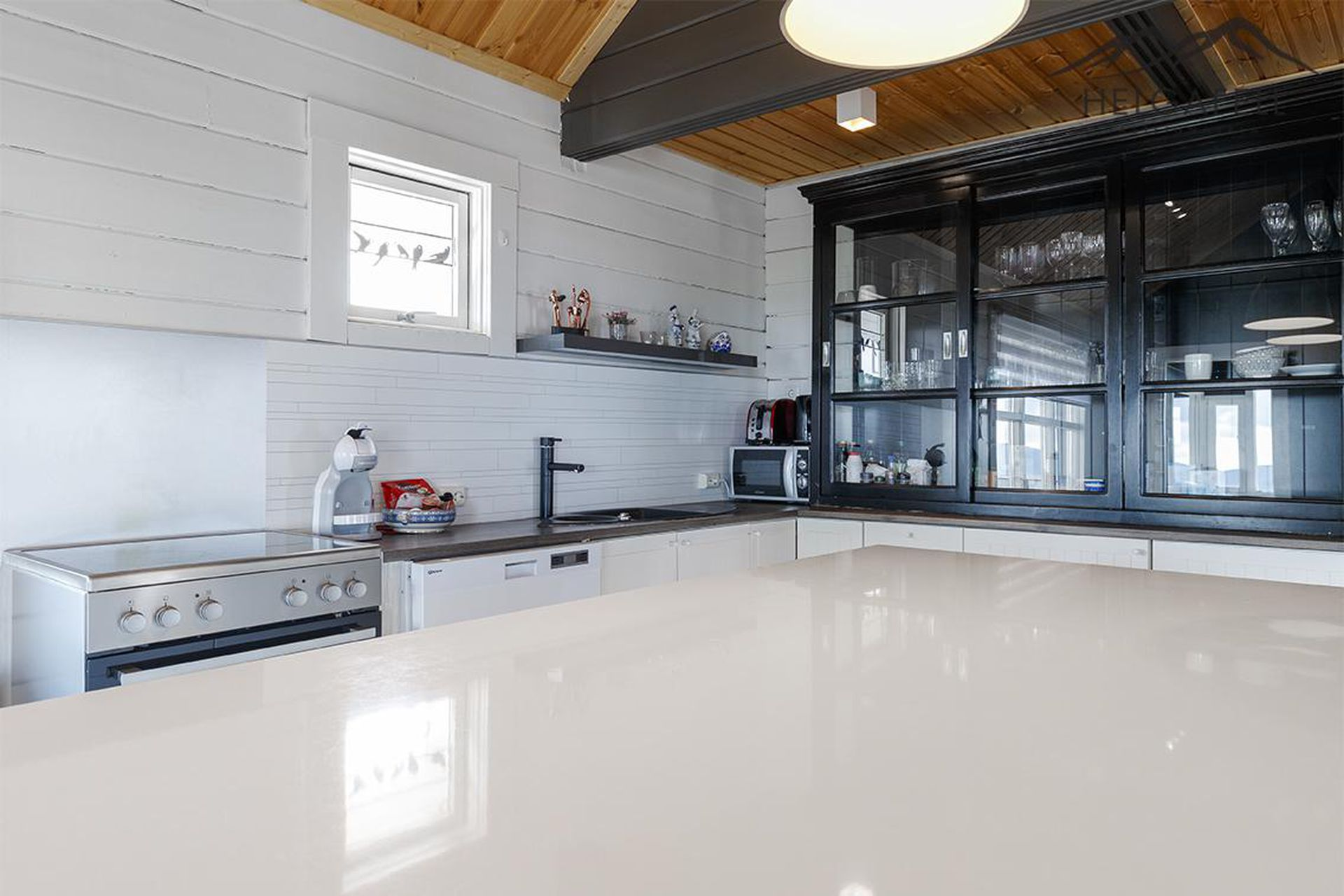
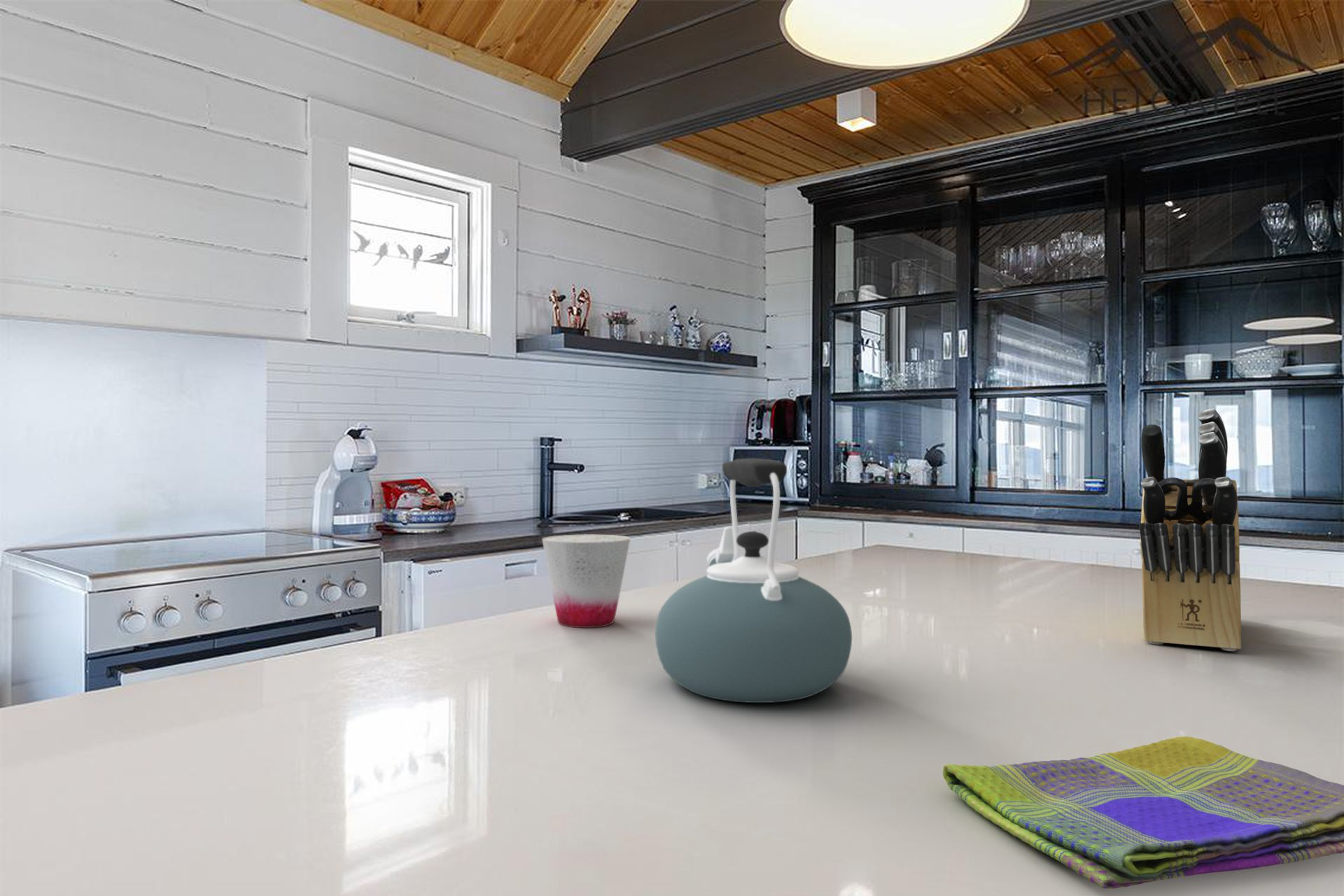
+ dish towel [942,736,1344,889]
+ cup [541,533,631,629]
+ kettle [654,457,853,703]
+ knife block [1139,408,1242,652]
